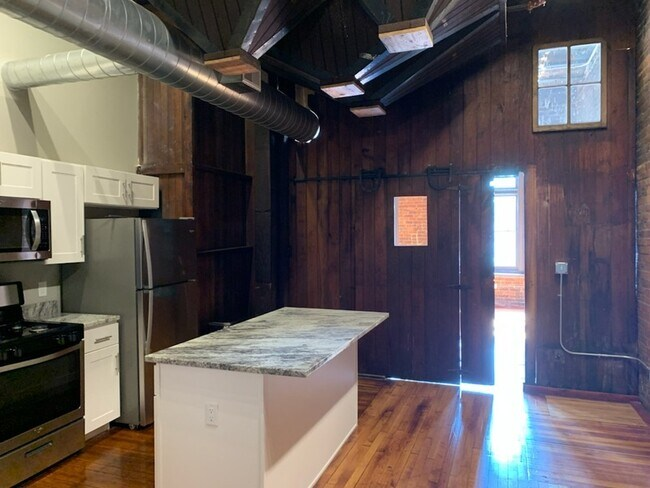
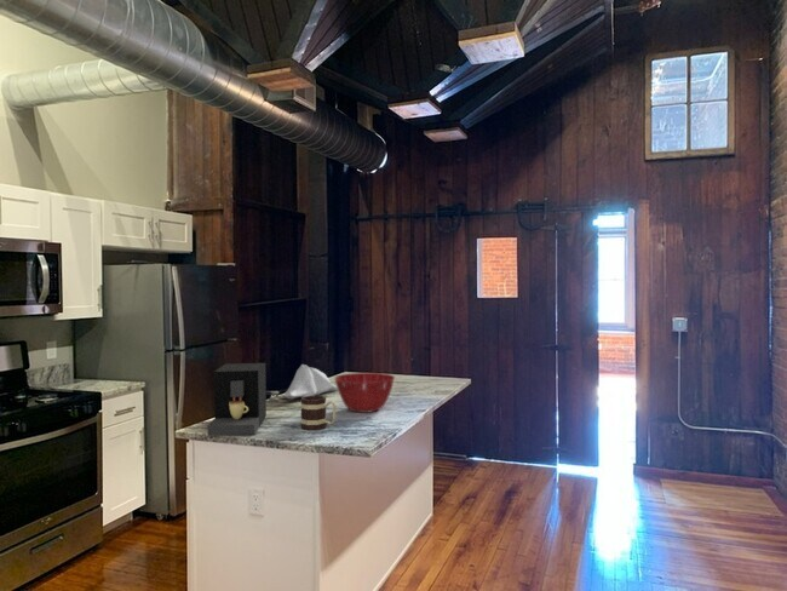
+ mixing bowl [333,372,396,414]
+ napkin [282,363,338,401]
+ mug [300,395,338,431]
+ coffee maker [206,362,268,437]
